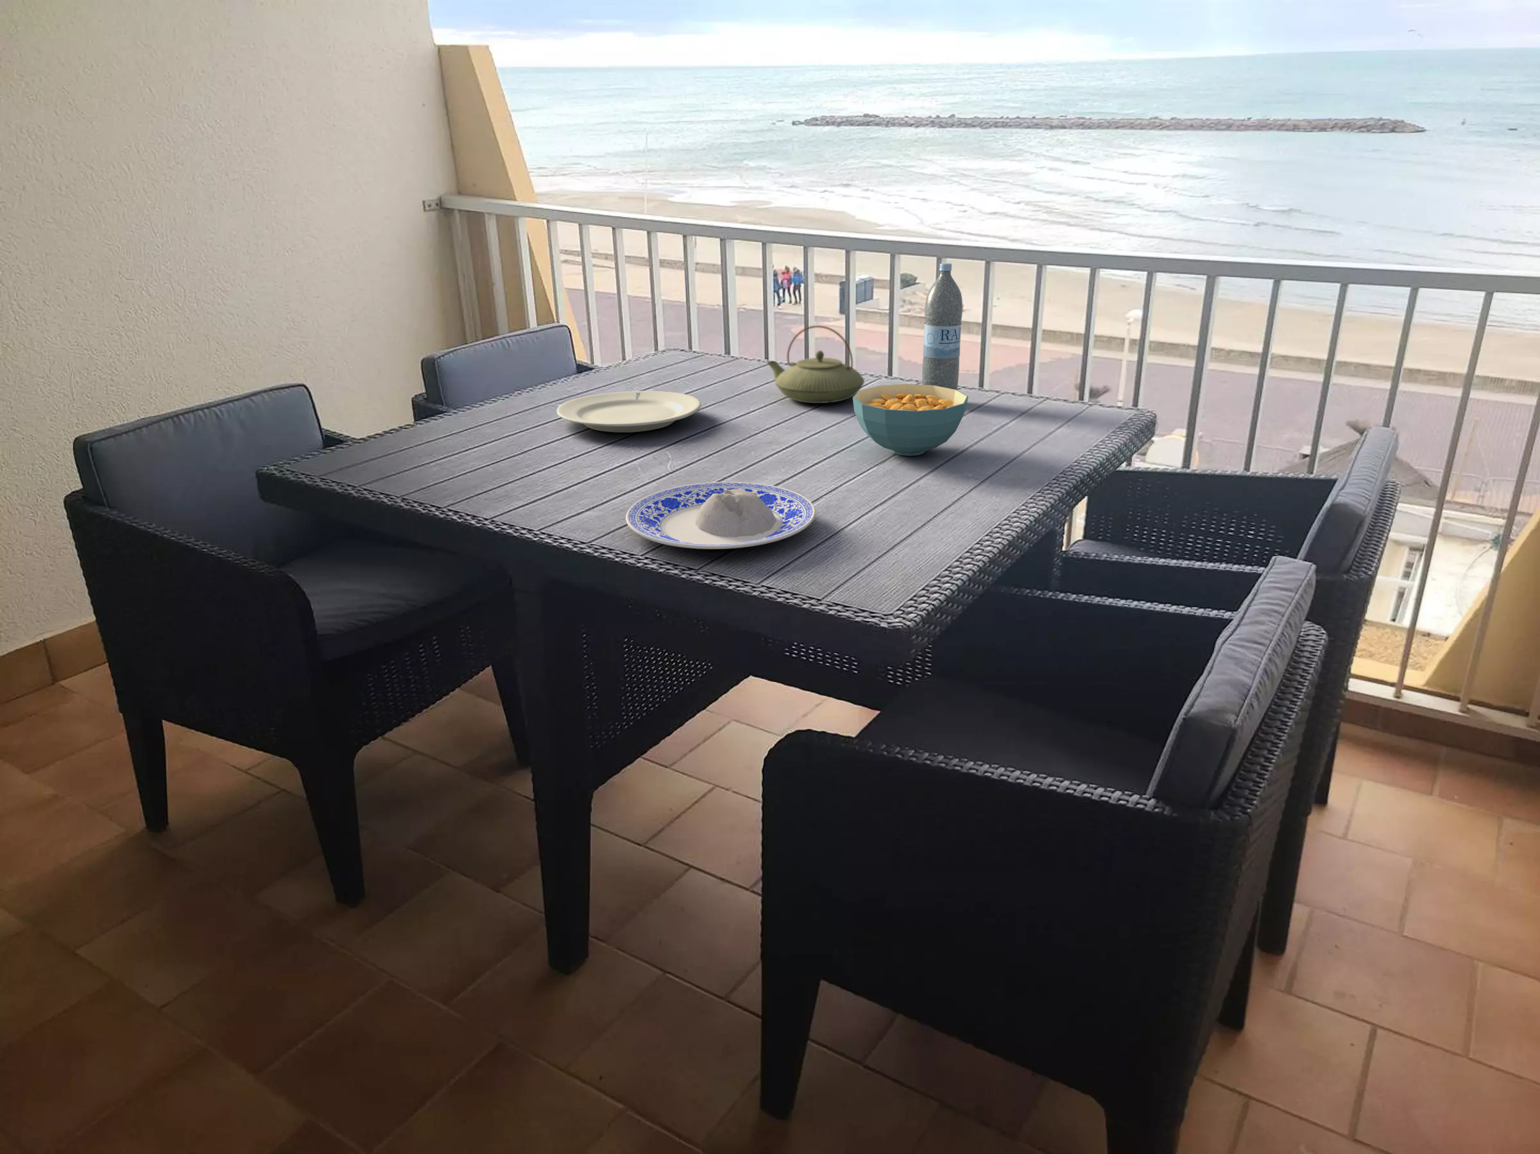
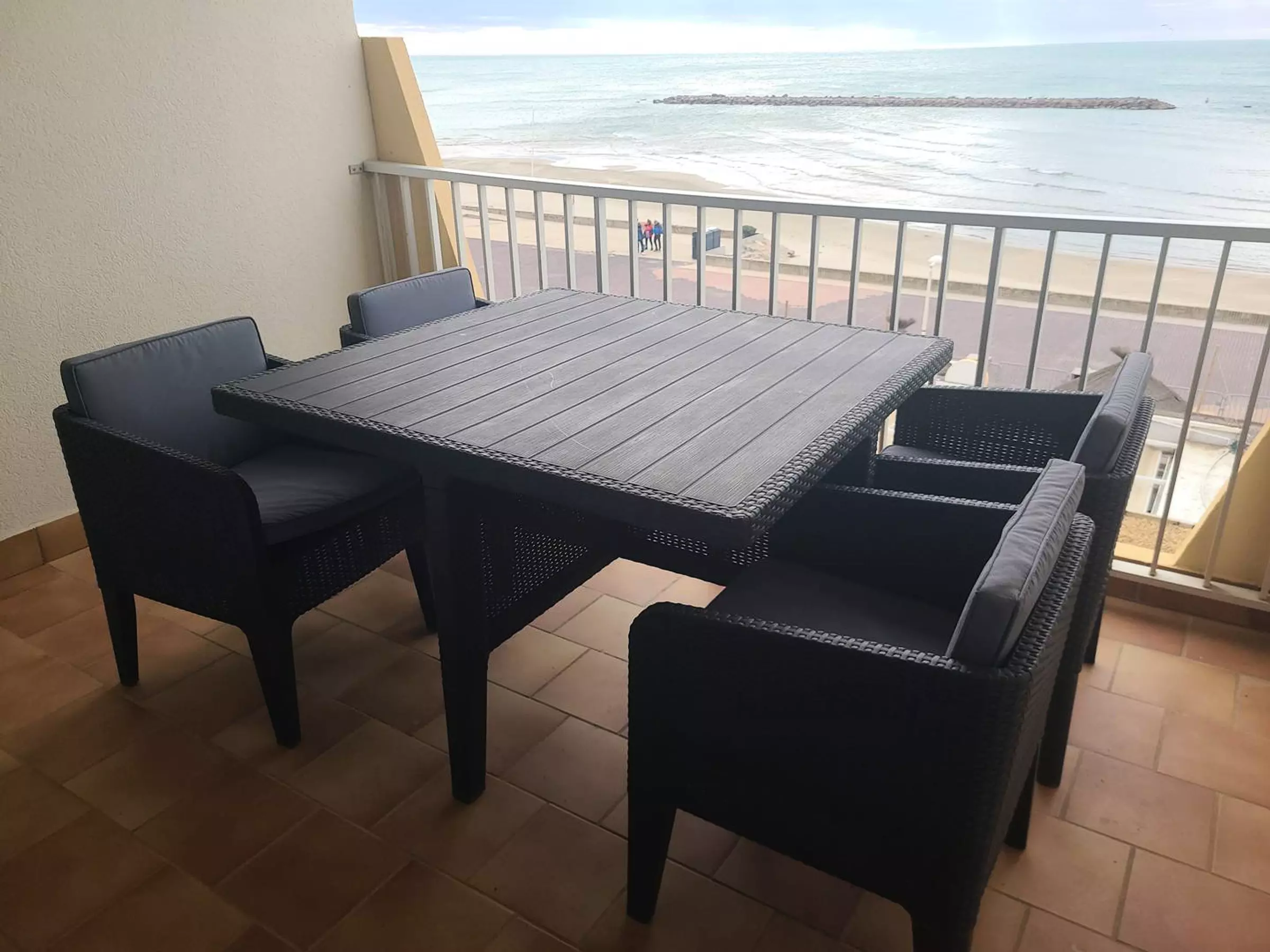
- water bottle [922,262,963,390]
- cereal bowl [852,383,969,457]
- chinaware [557,390,702,434]
- plate [624,481,816,550]
- teapot [766,325,865,404]
